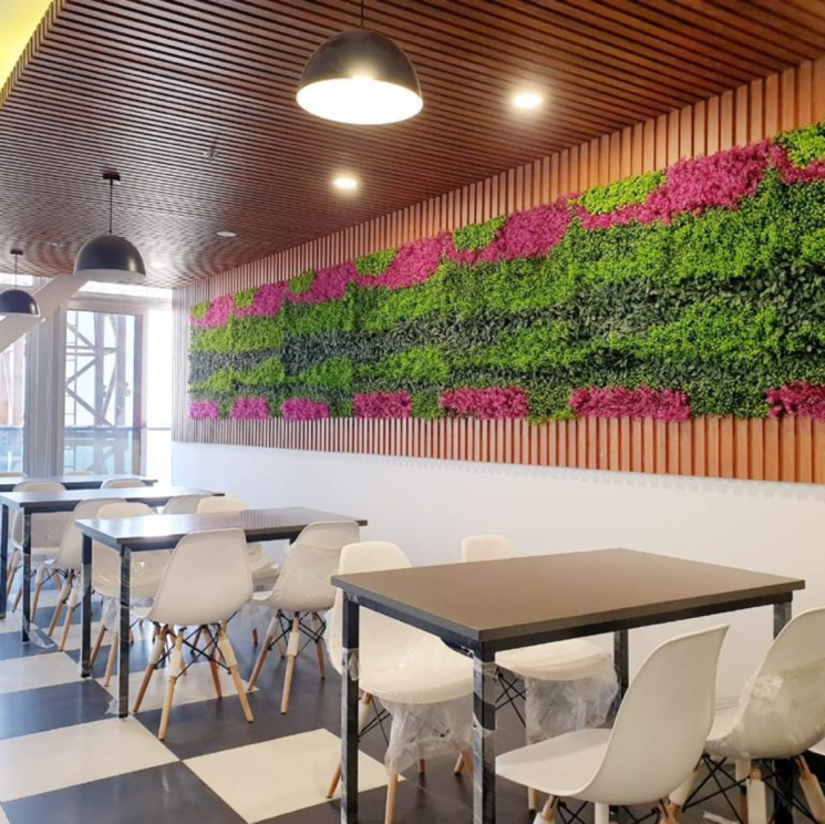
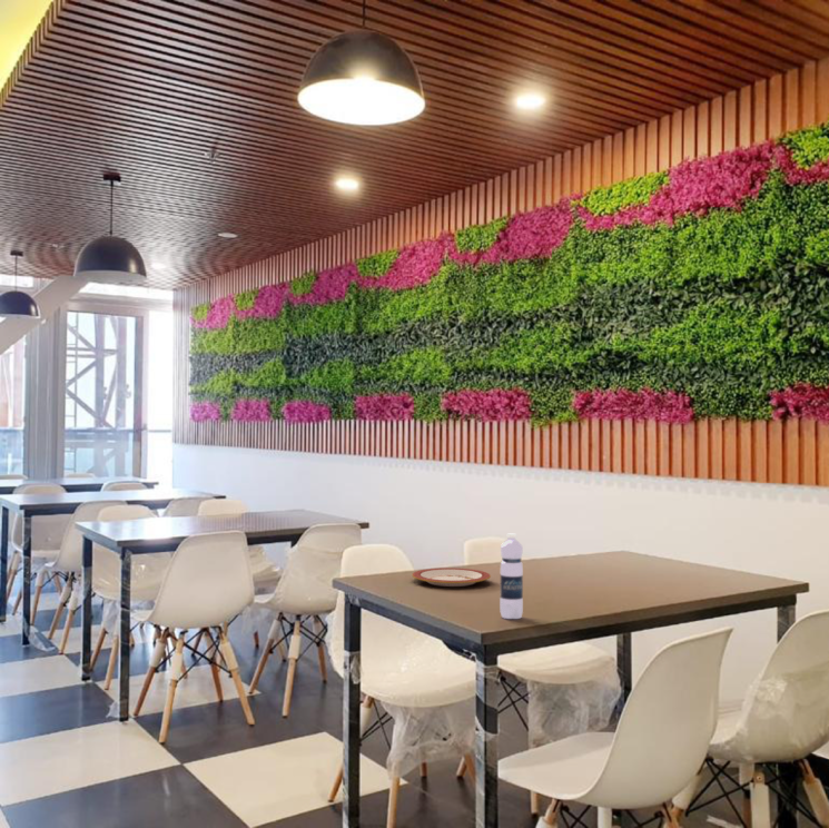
+ water bottle [499,533,524,620]
+ plate [411,566,492,588]
